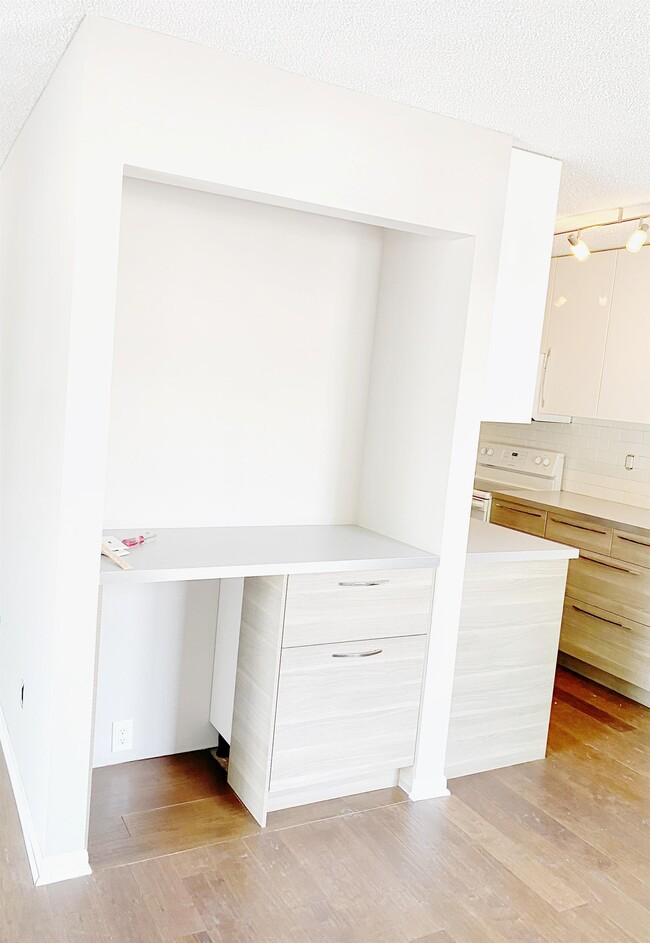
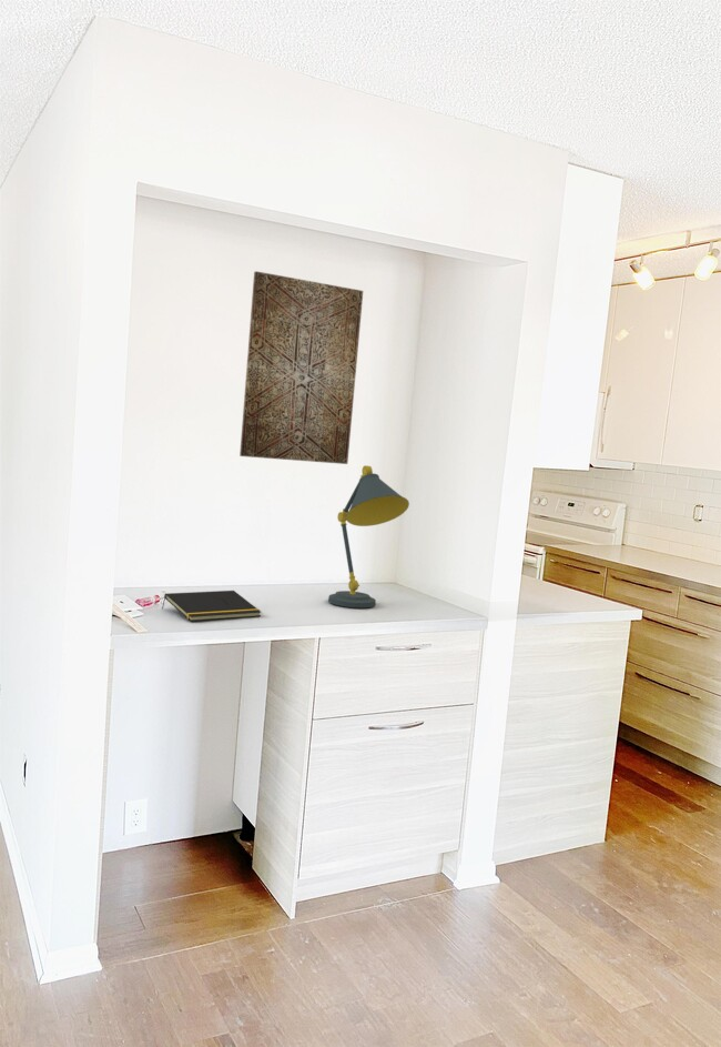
+ notepad [161,590,263,622]
+ desk lamp [327,464,410,610]
+ wall art [238,270,364,465]
